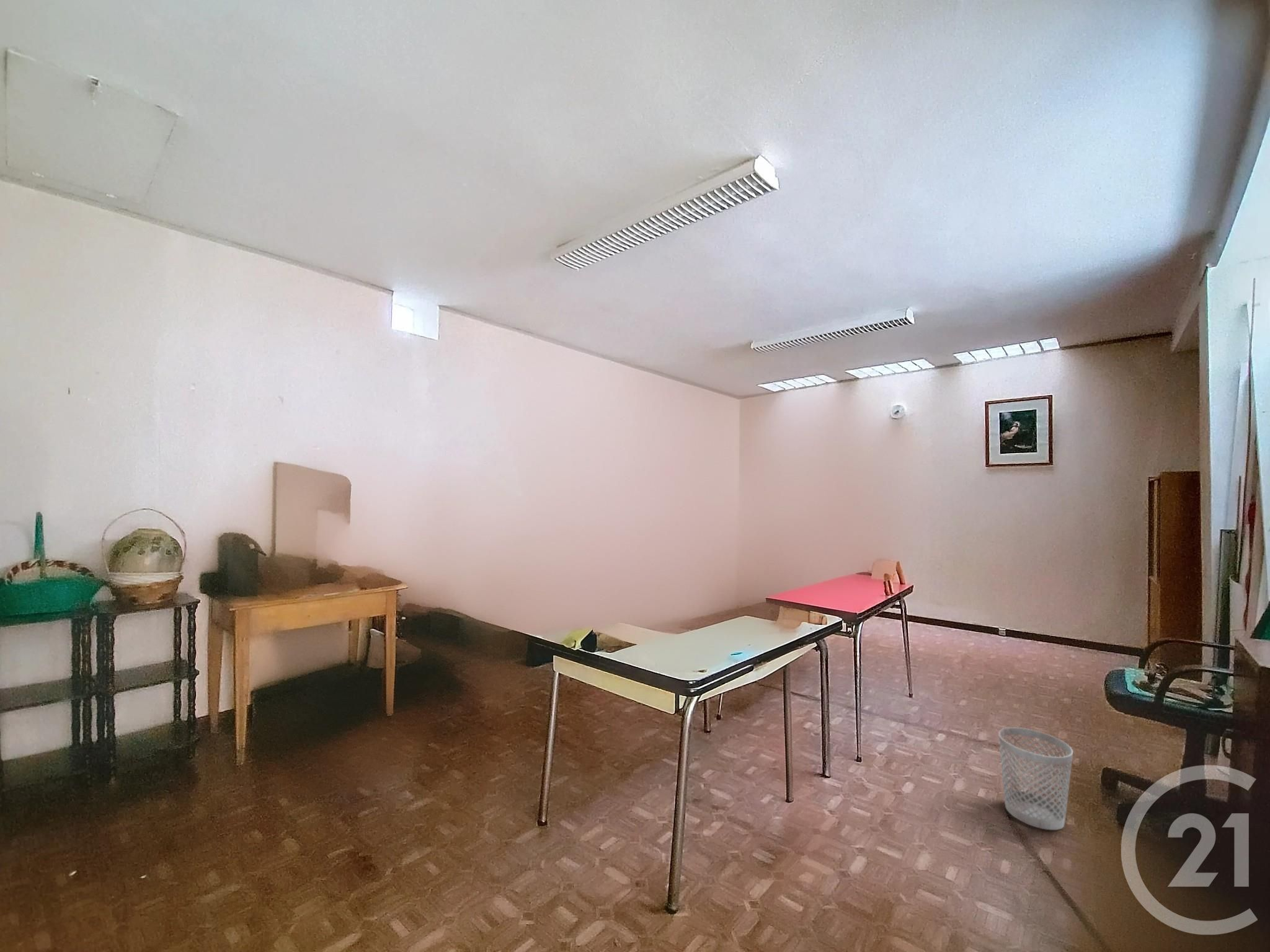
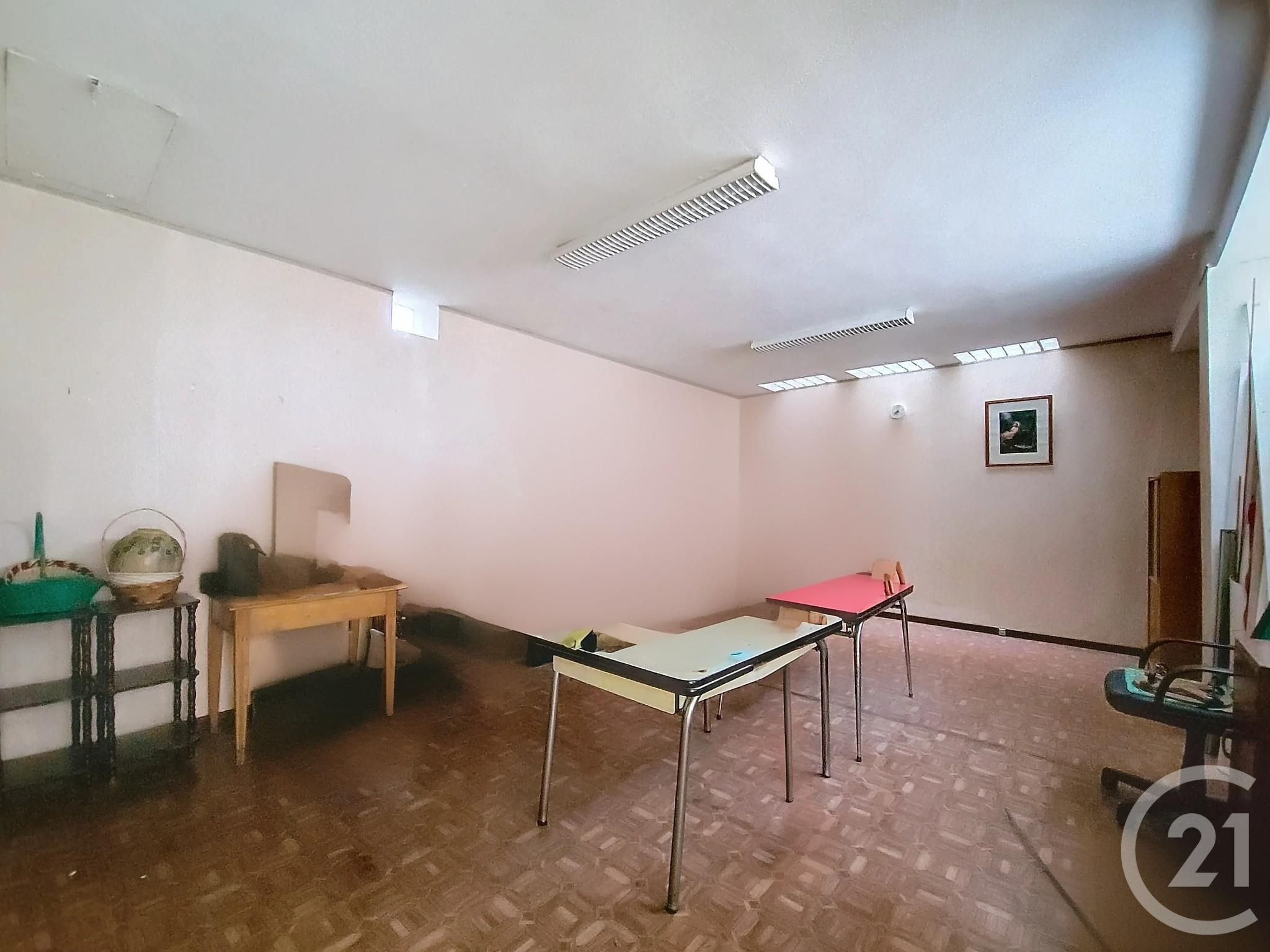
- wastebasket [998,727,1073,831]
